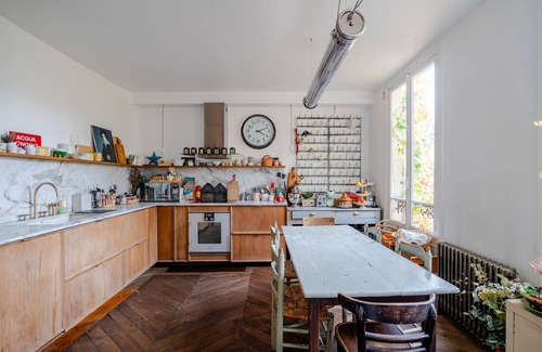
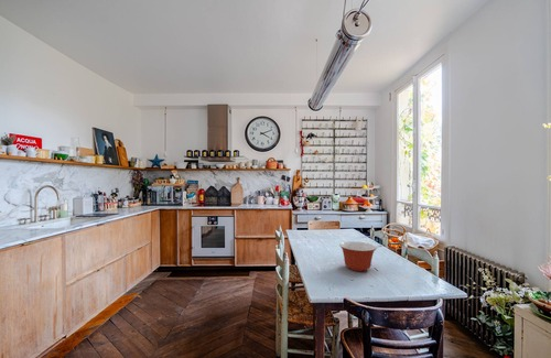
+ mixing bowl [338,240,378,272]
